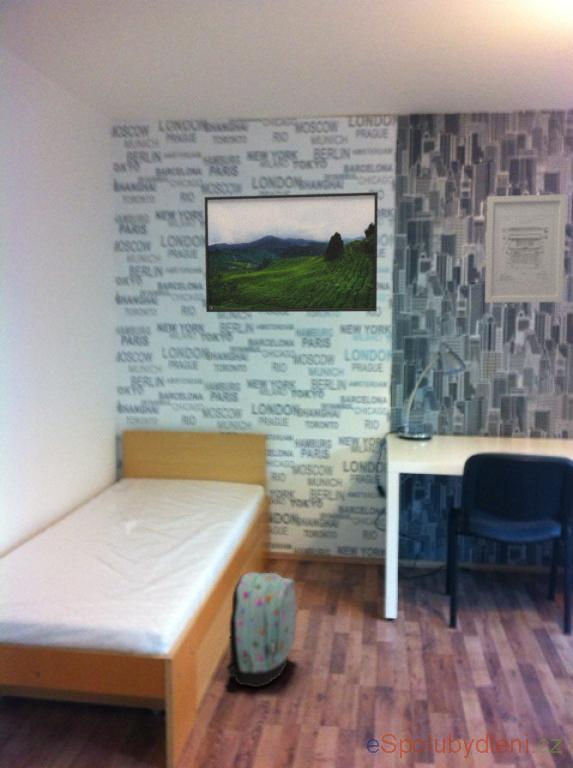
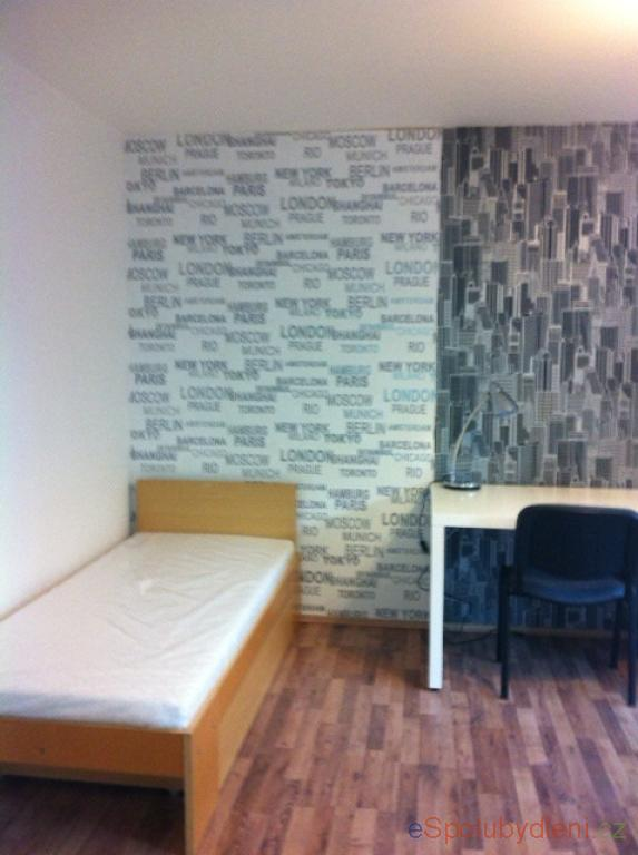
- backpack [225,572,297,688]
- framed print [204,191,379,313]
- wall art [484,193,568,304]
